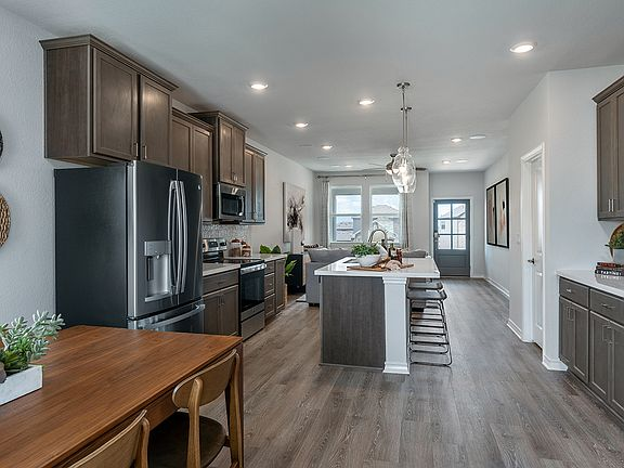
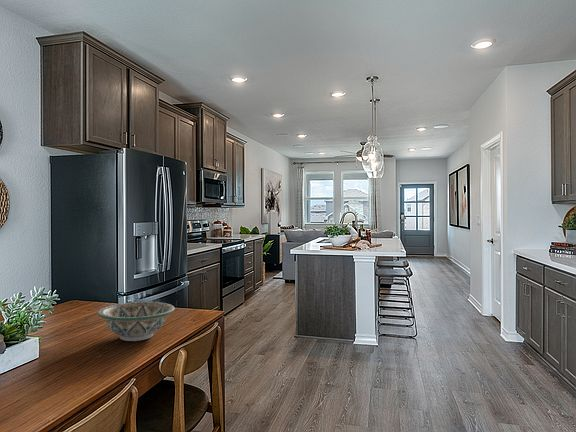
+ decorative bowl [96,301,176,342]
